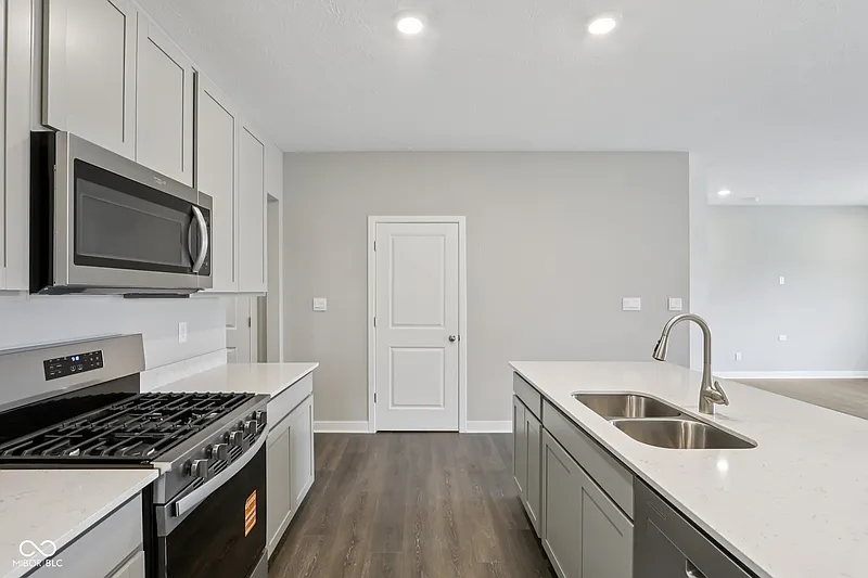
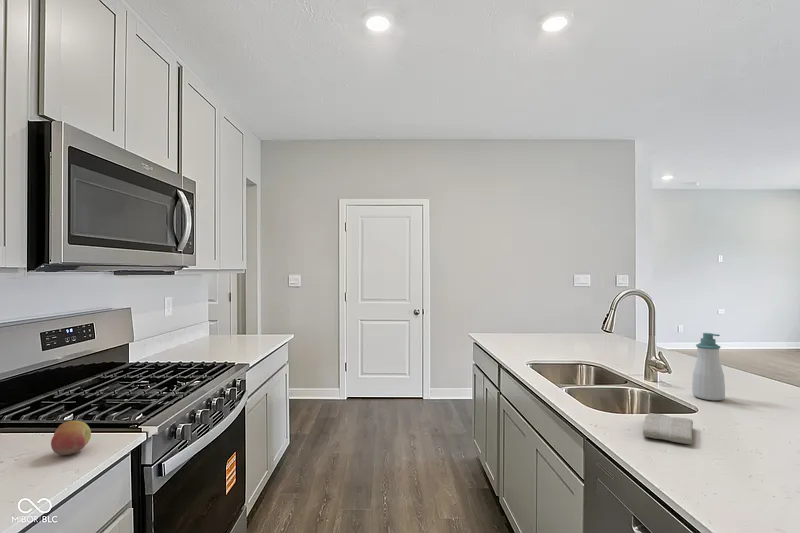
+ soap bottle [691,332,726,401]
+ fruit [50,420,92,456]
+ washcloth [642,412,694,445]
